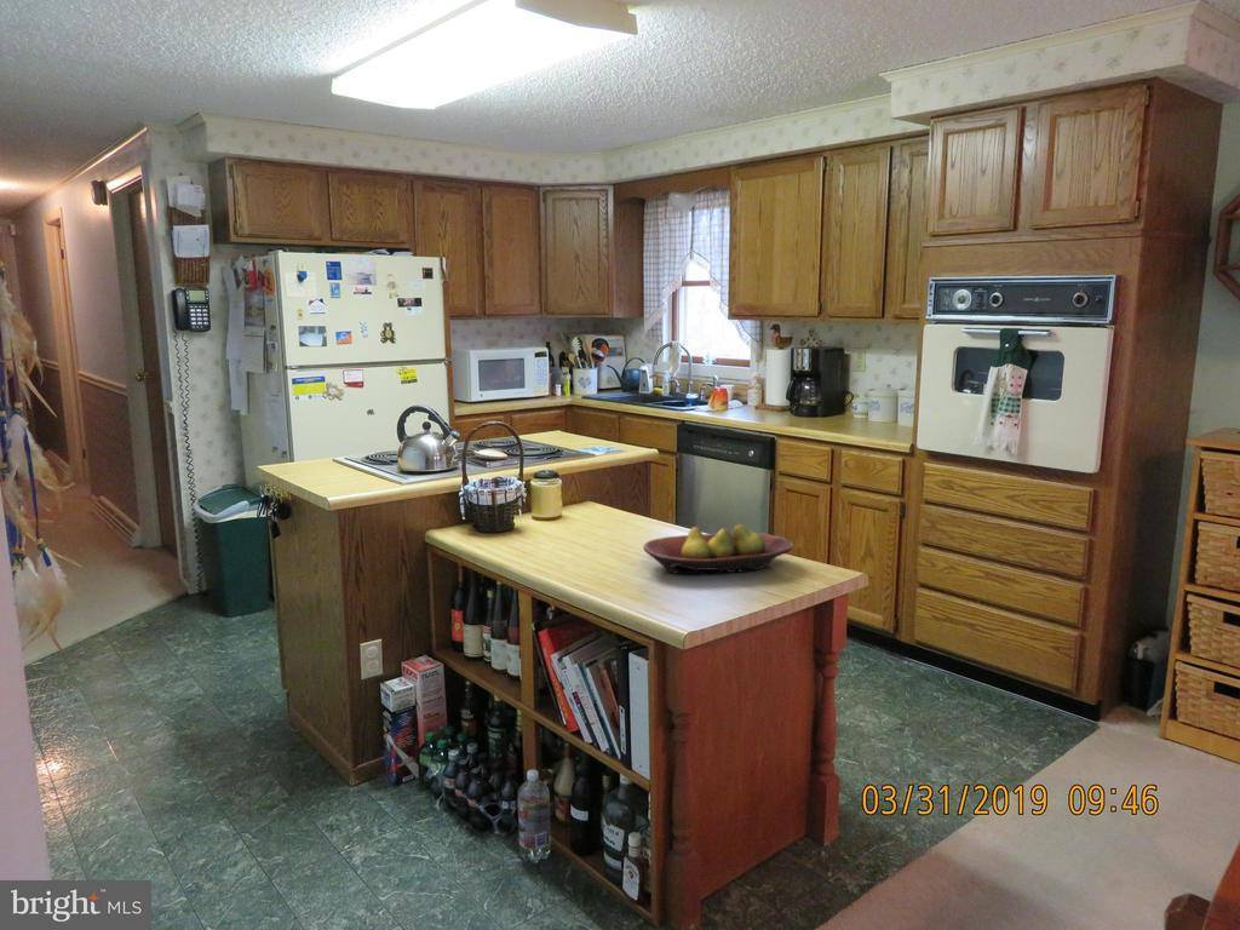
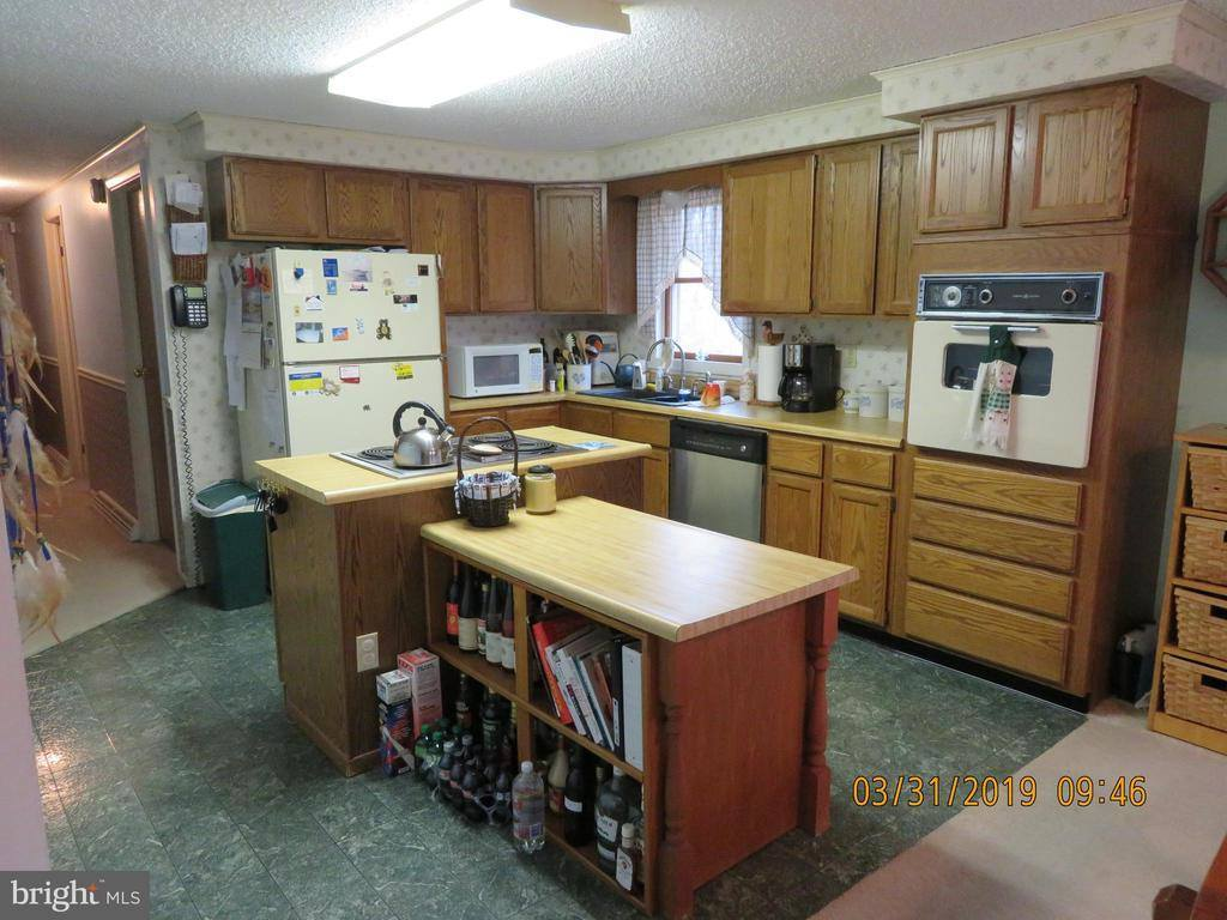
- fruit bowl [642,523,794,575]
